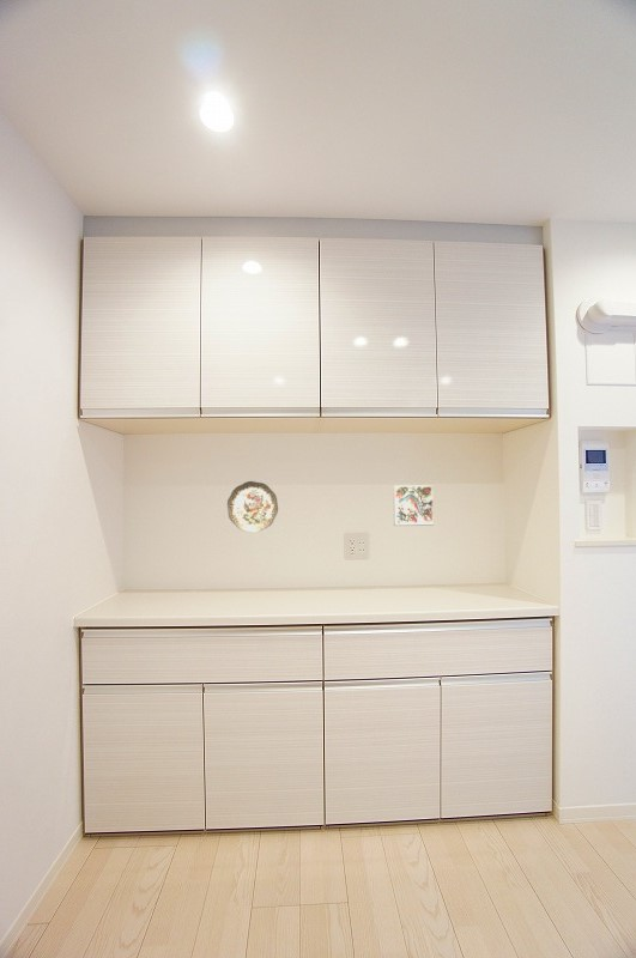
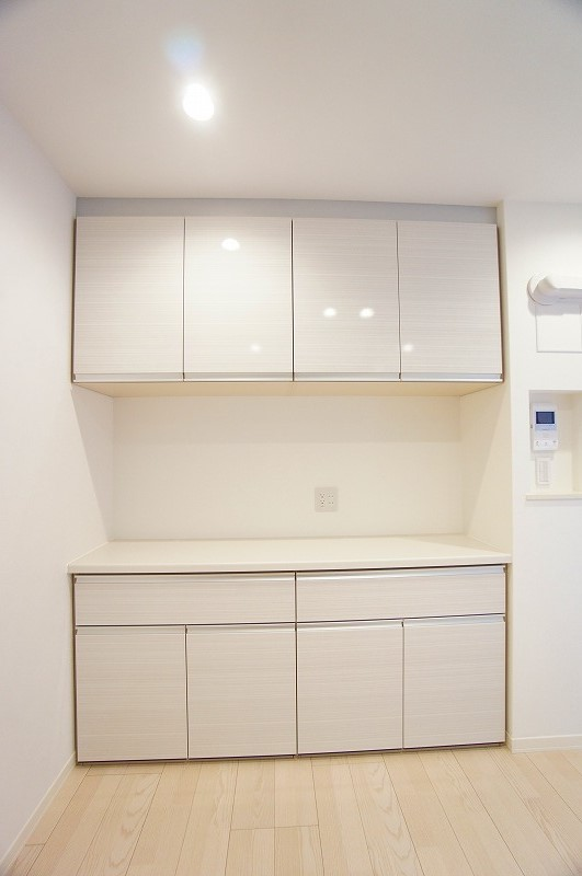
- decorative tile [392,484,435,527]
- decorative plate [226,480,279,533]
